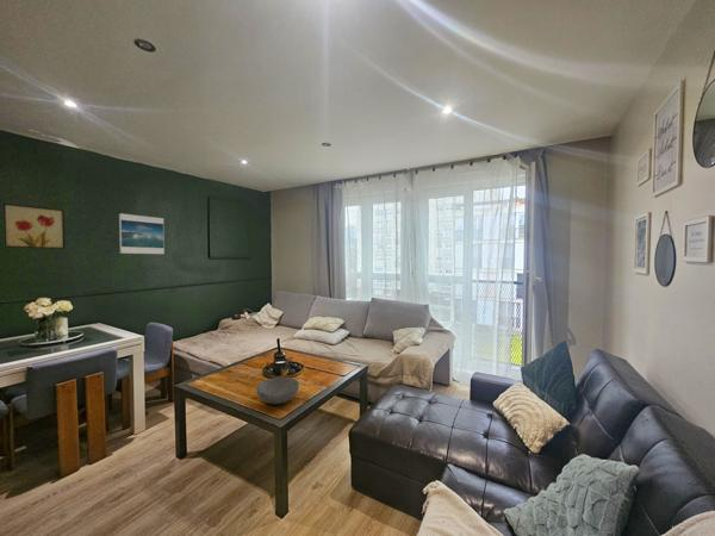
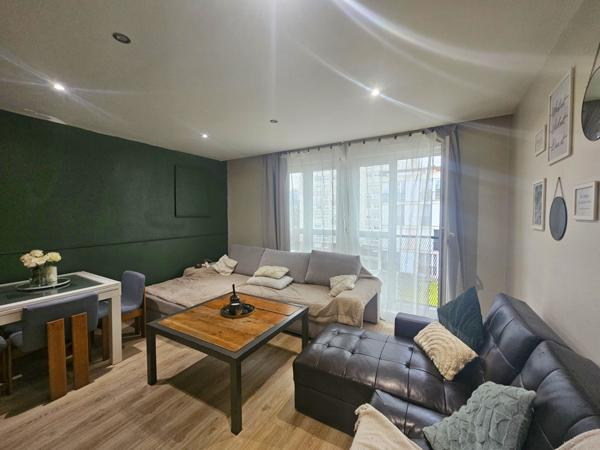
- wall art [1,202,67,250]
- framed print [118,212,166,255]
- bowl [255,376,300,405]
